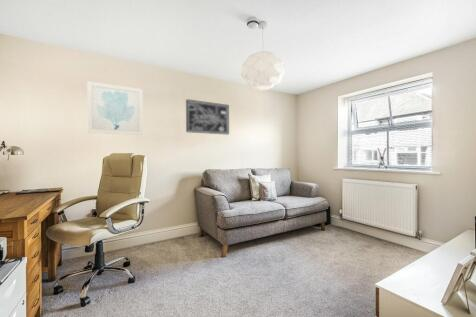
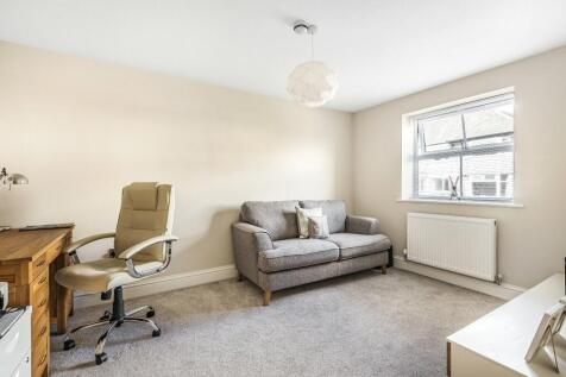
- wall art [185,98,230,136]
- wall art [86,80,144,136]
